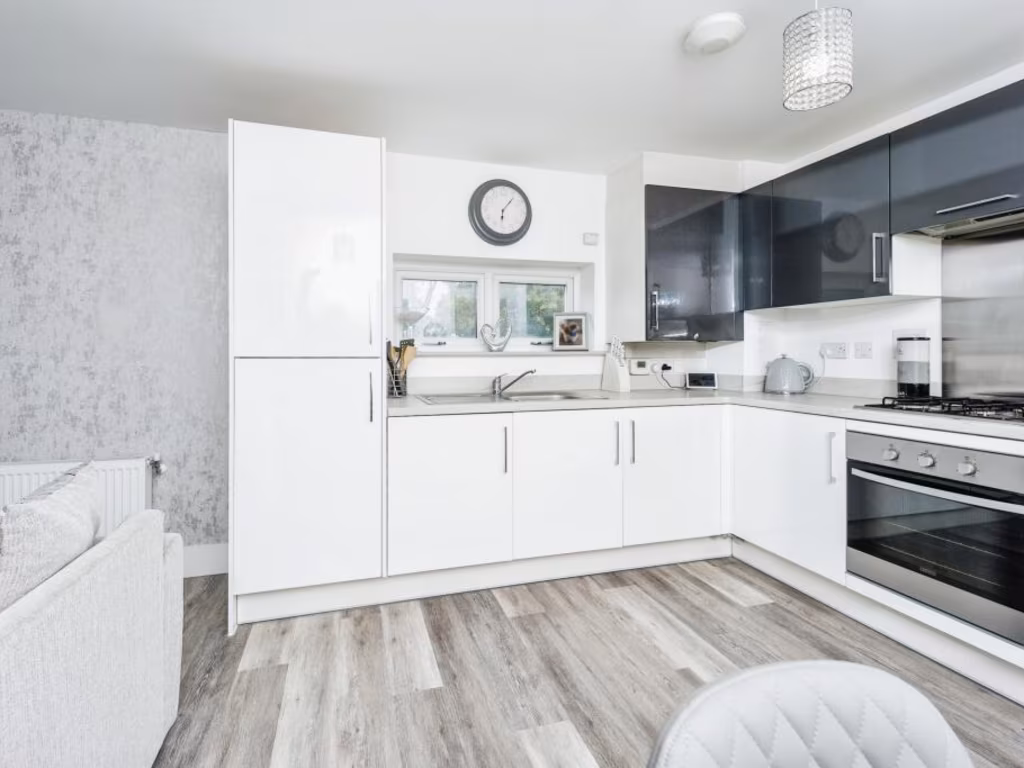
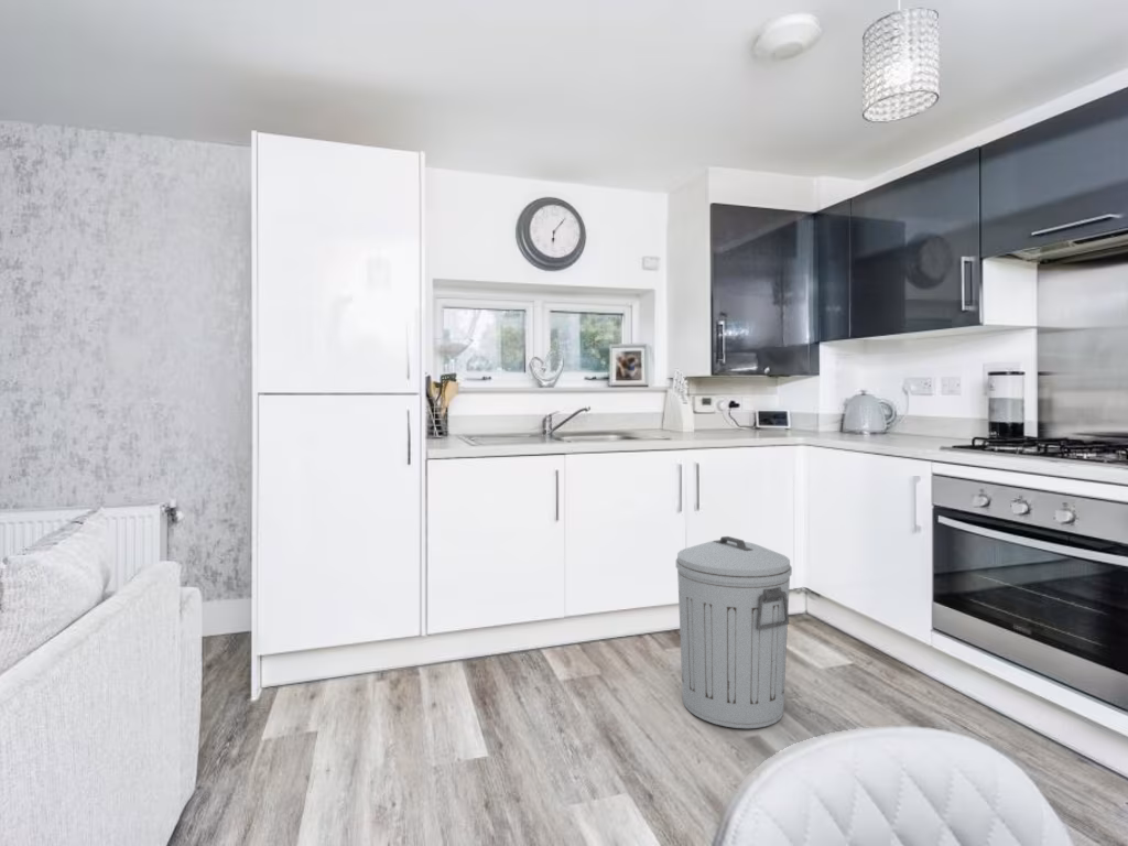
+ trash can [675,535,793,729]
